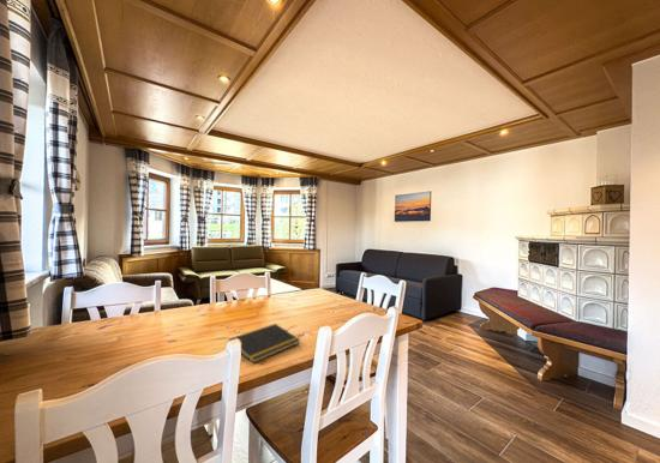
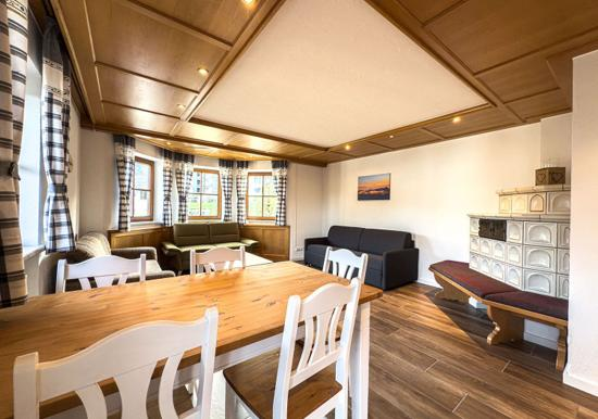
- notepad [228,323,301,365]
